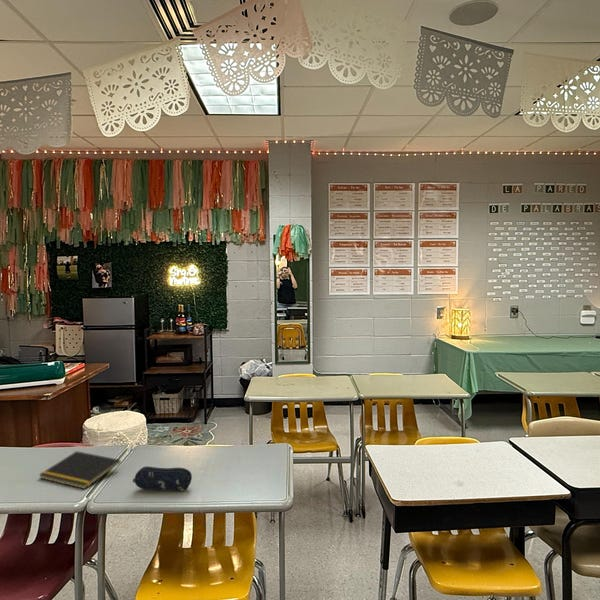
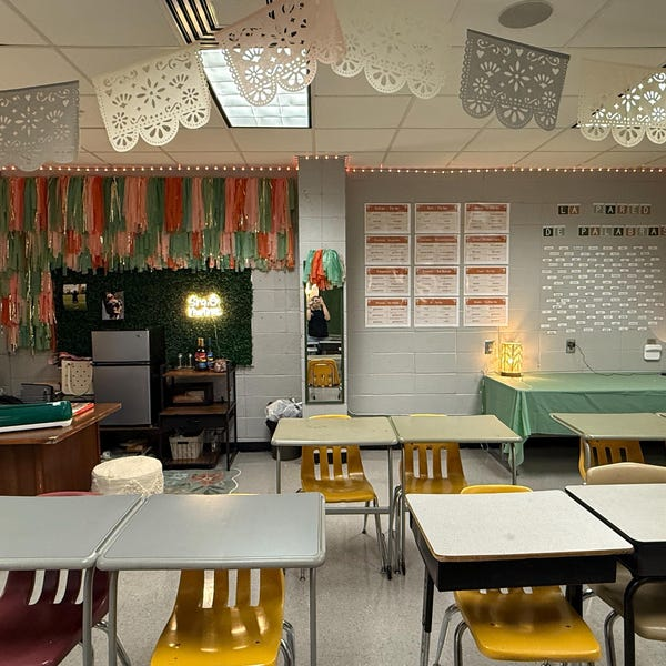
- notepad [38,450,121,490]
- pencil case [132,465,193,492]
